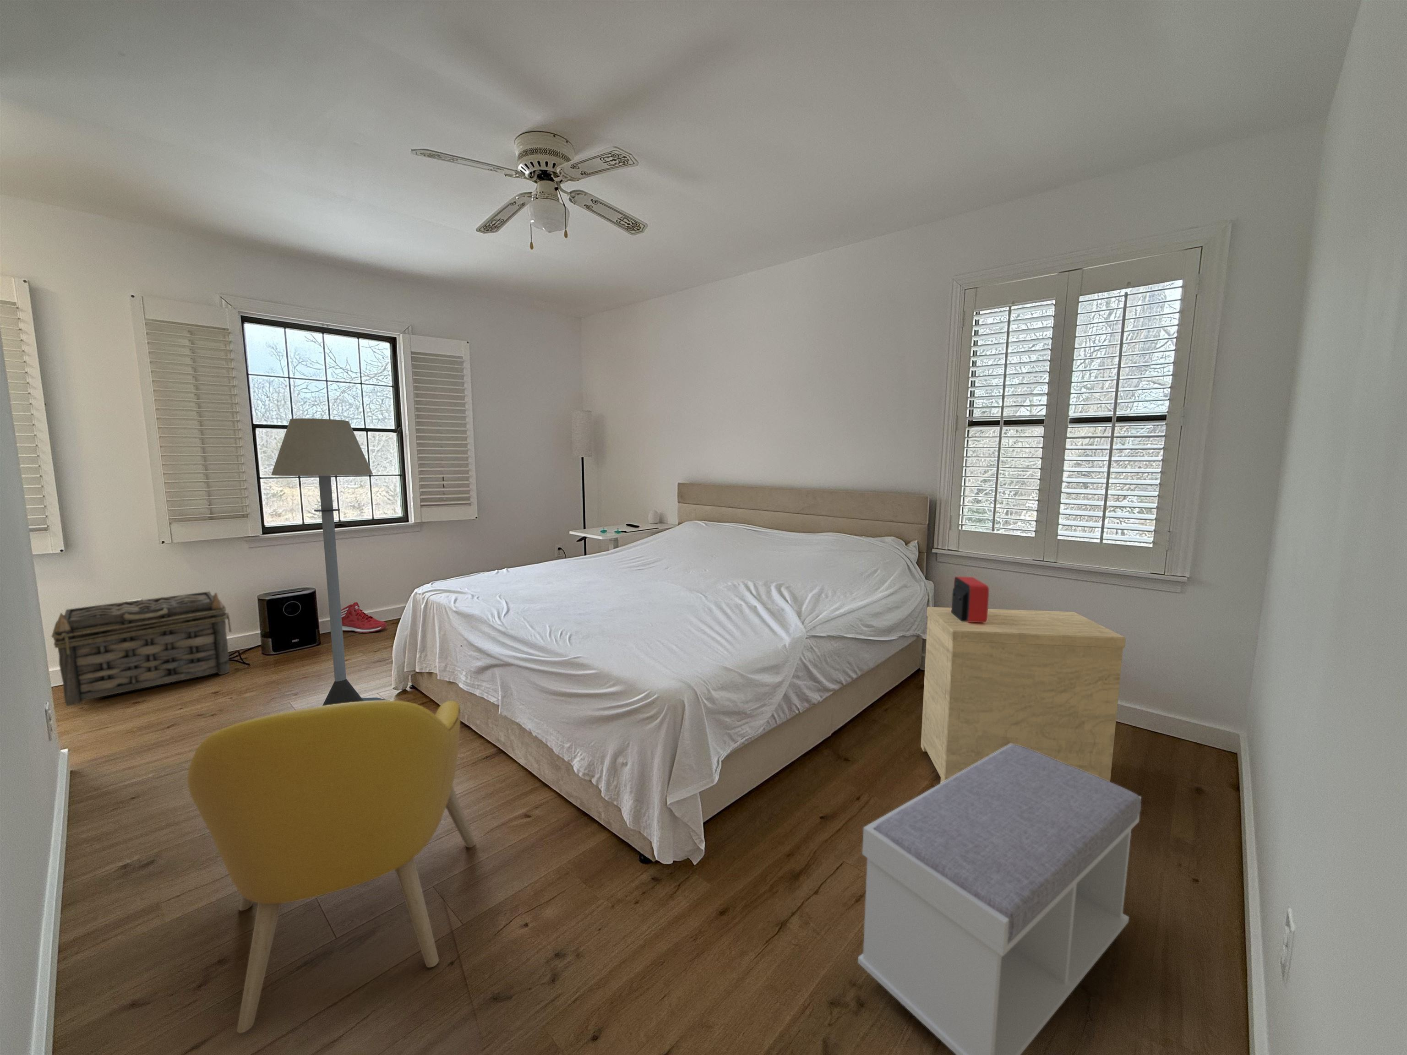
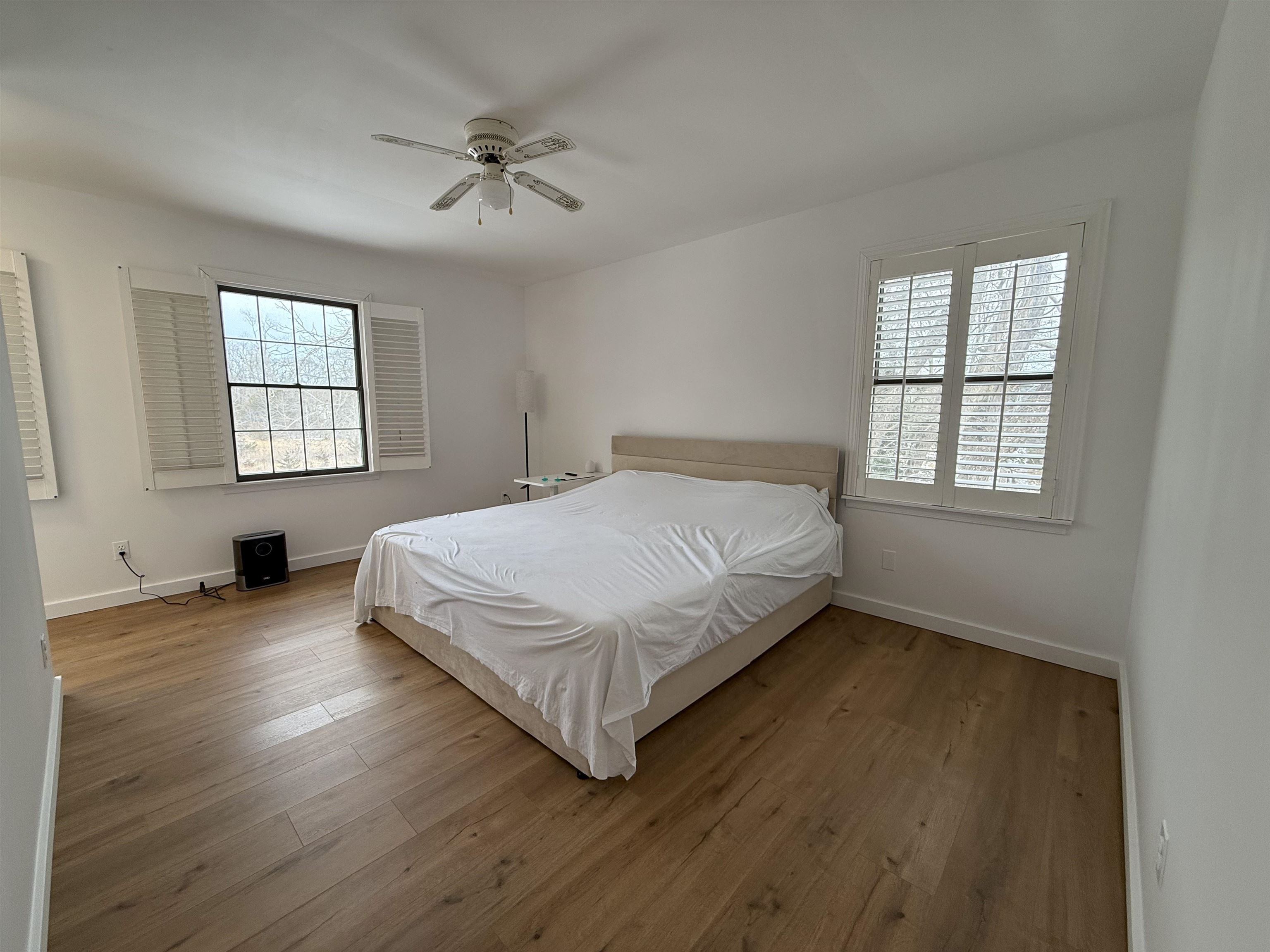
- alarm clock [952,576,989,623]
- floor lamp [270,418,390,706]
- basket [51,591,233,707]
- bench [857,744,1142,1055]
- sneaker [341,602,388,633]
- side table [921,606,1126,783]
- armchair [187,700,476,1034]
